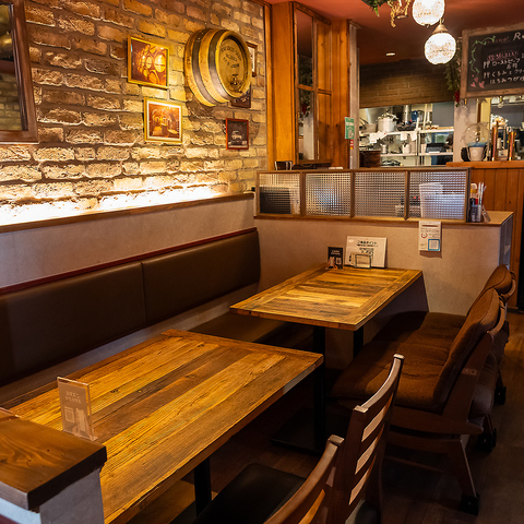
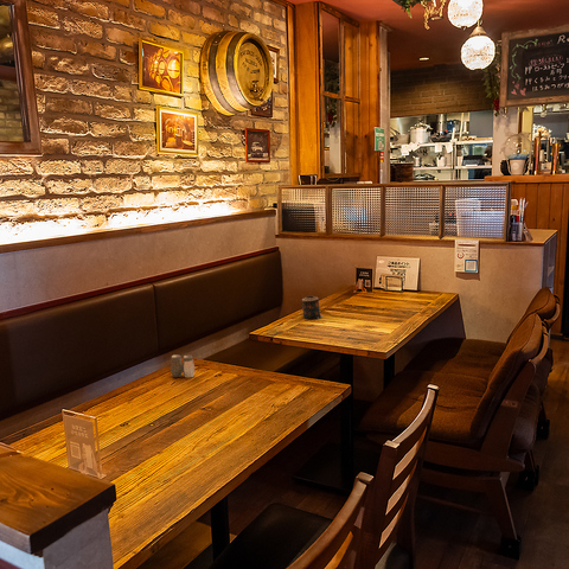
+ salt and pepper shaker [170,354,196,378]
+ candle [301,295,324,320]
